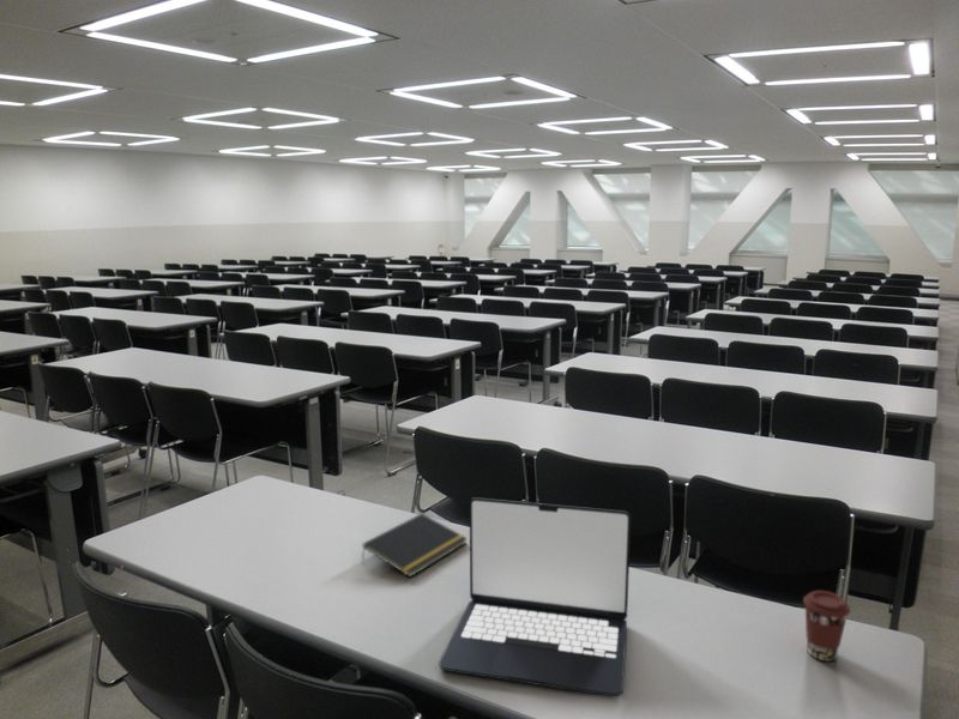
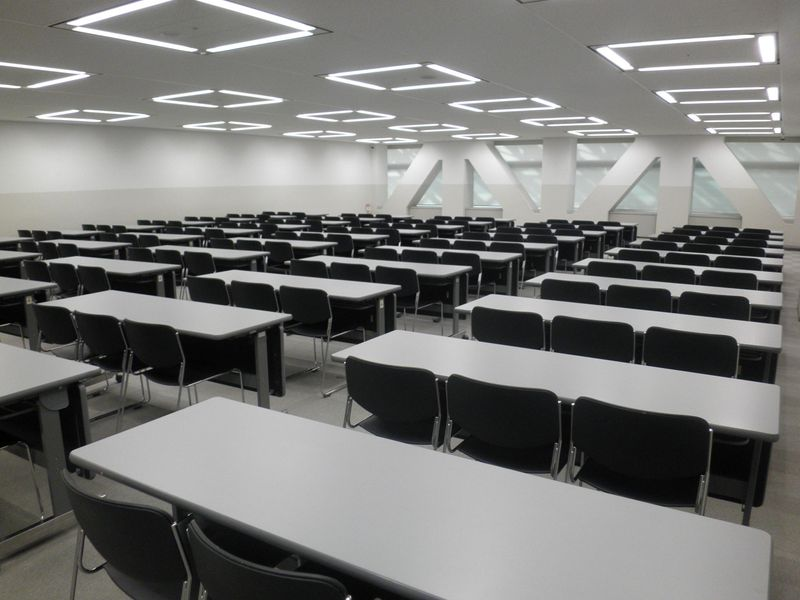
- notepad [361,512,469,579]
- laptop [439,496,632,697]
- coffee cup [802,590,851,663]
